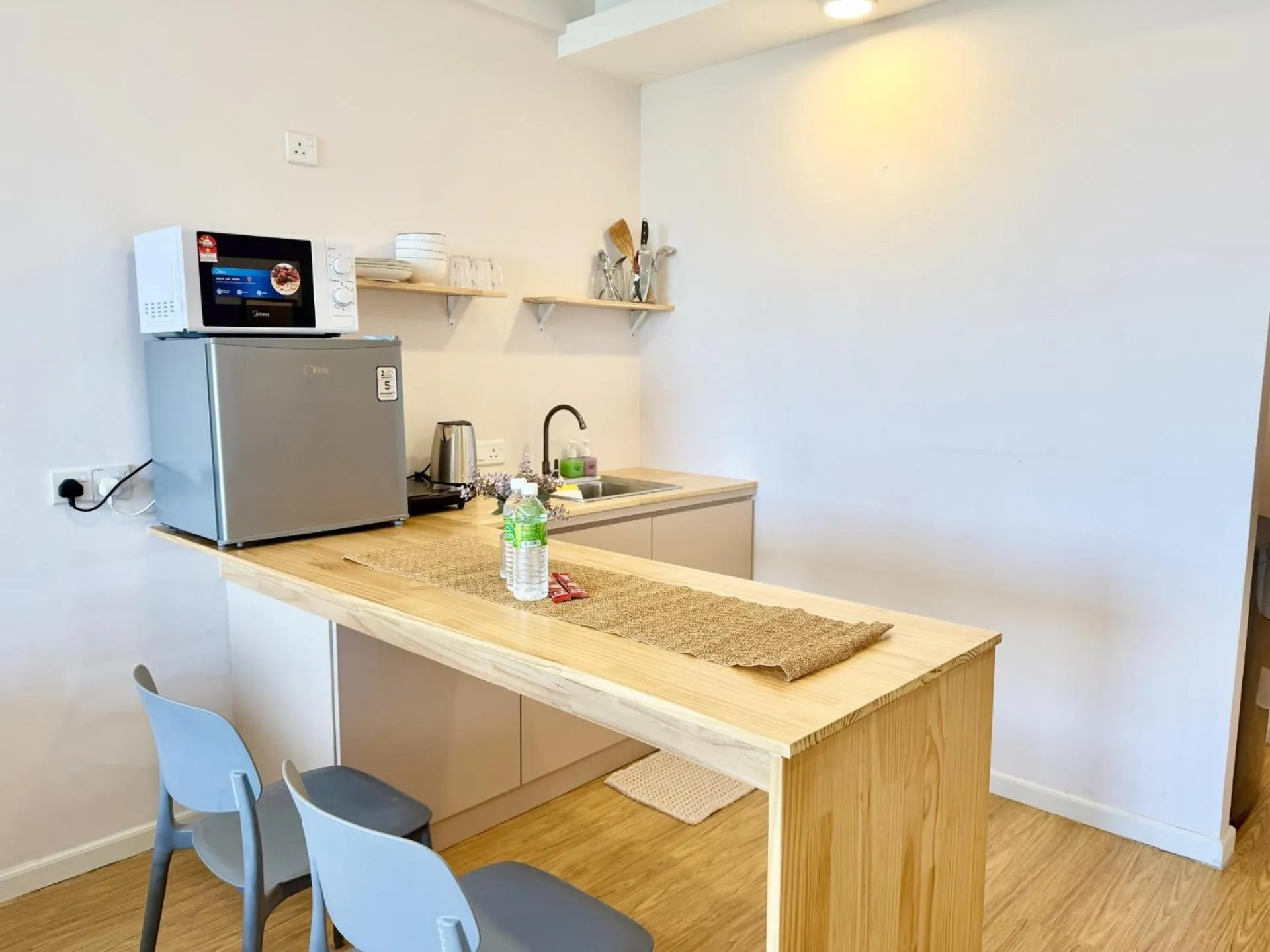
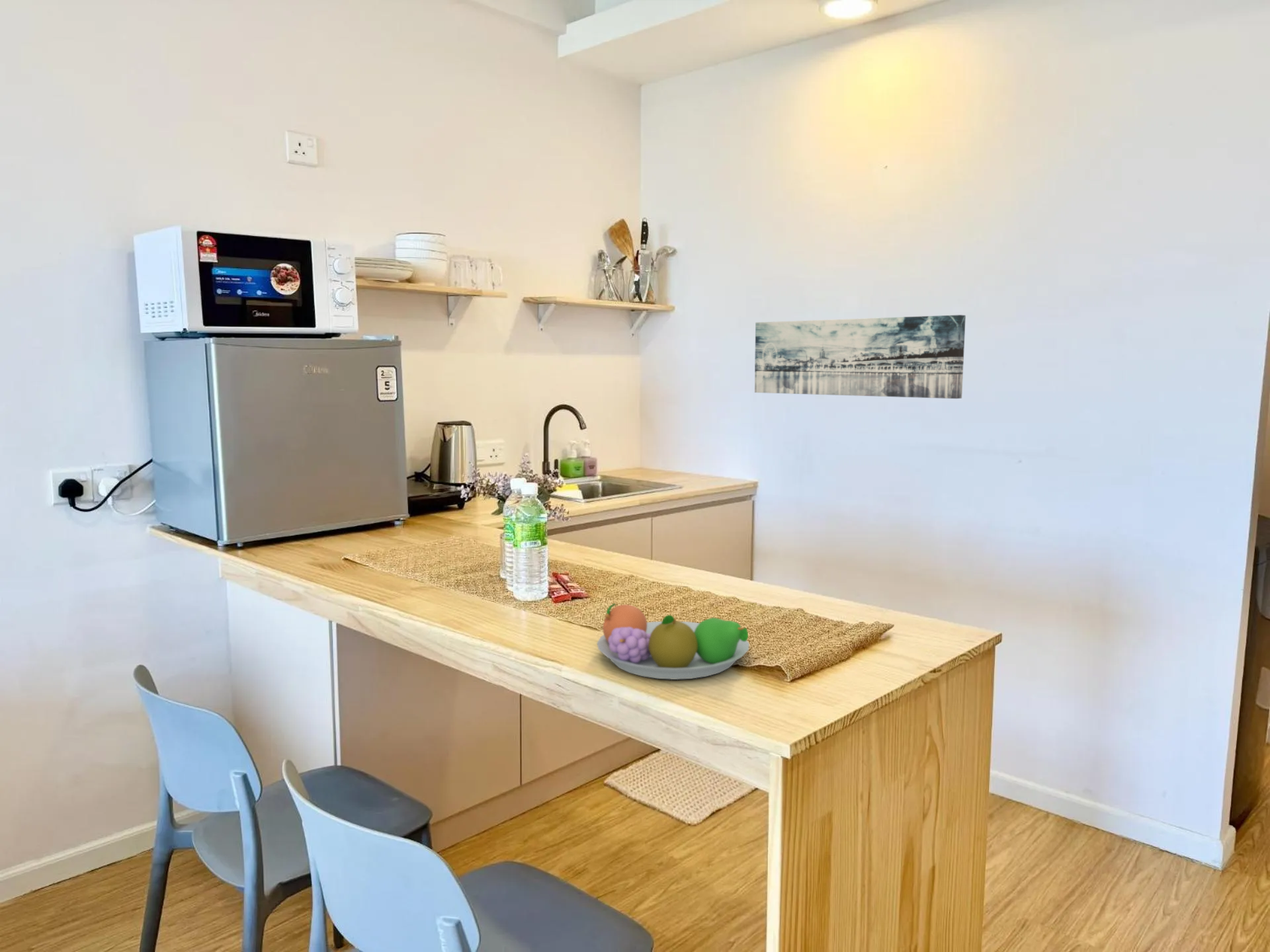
+ fruit bowl [596,603,750,680]
+ wall art [754,314,966,399]
